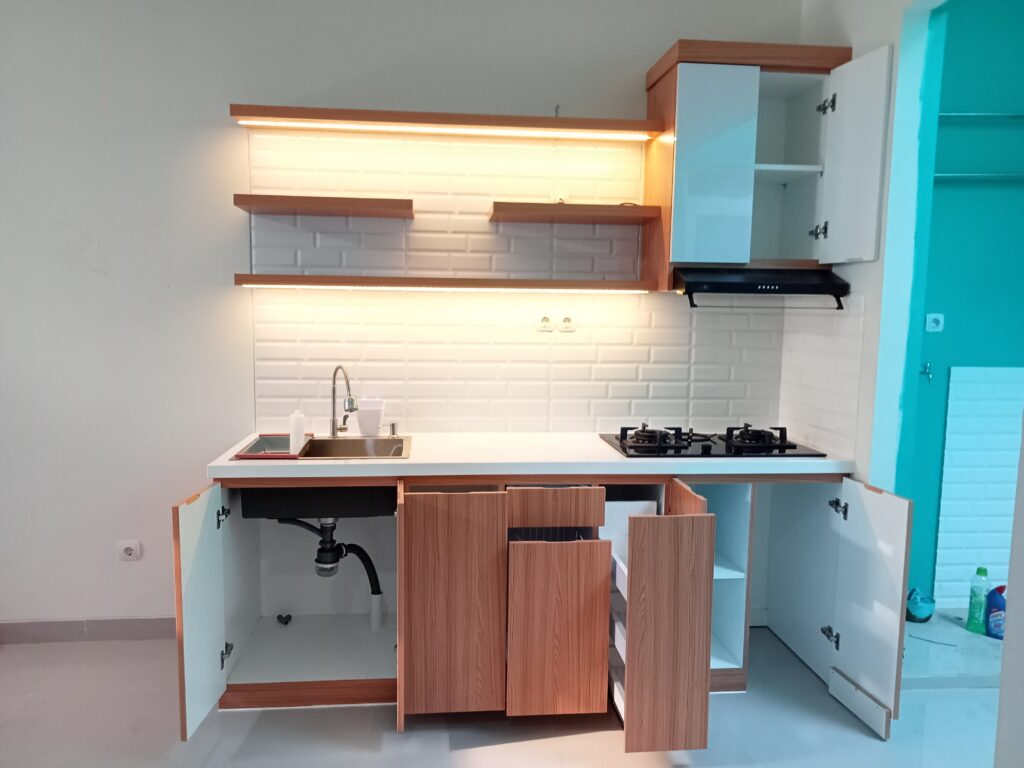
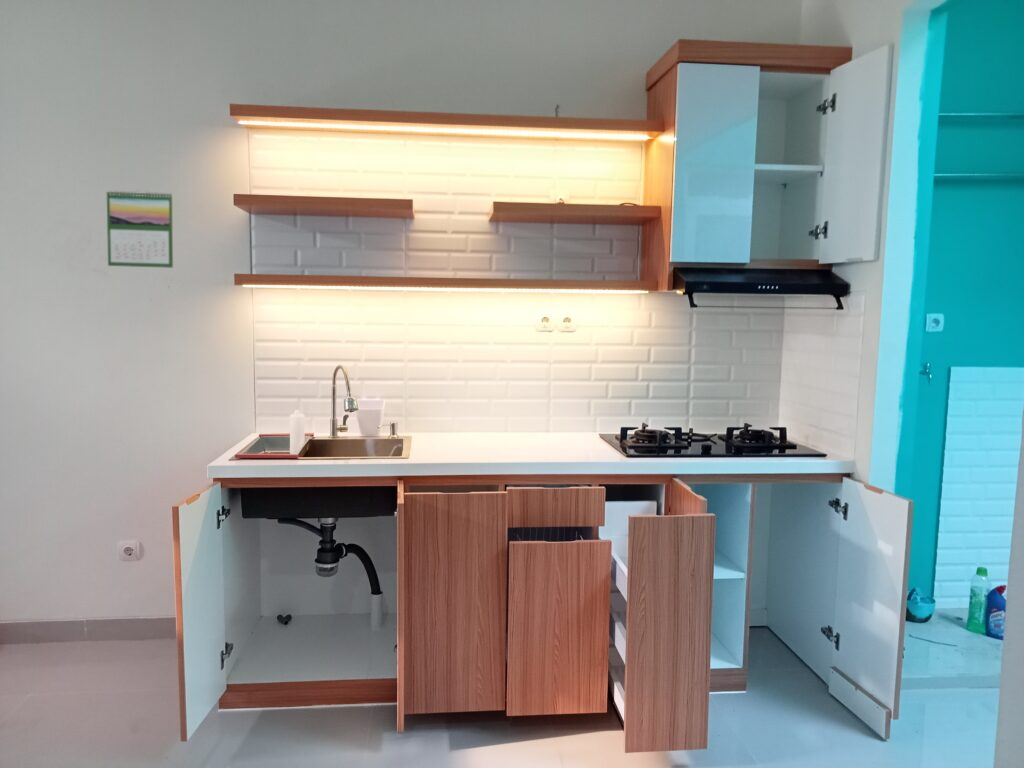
+ calendar [106,188,174,269]
